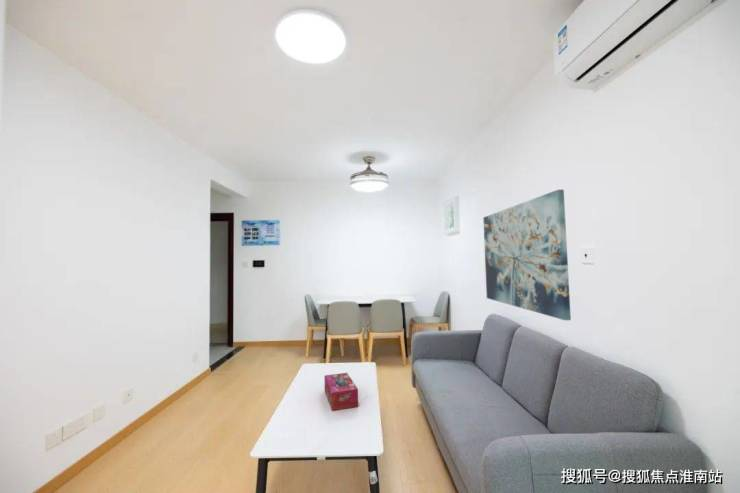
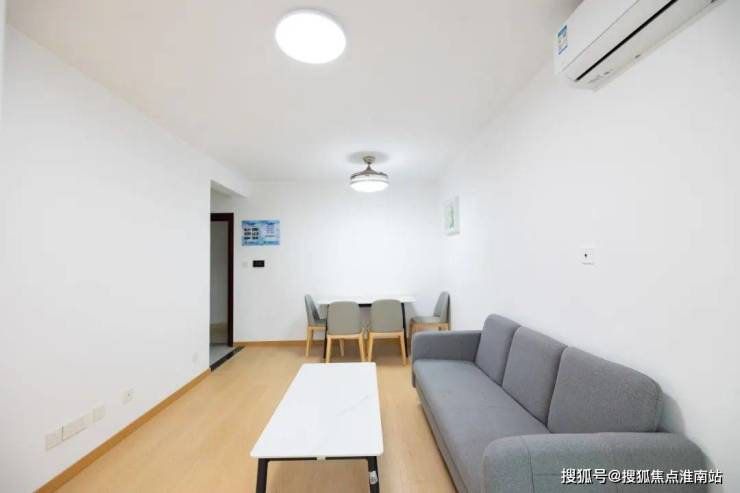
- wall art [482,189,572,321]
- tissue box [323,372,359,412]
